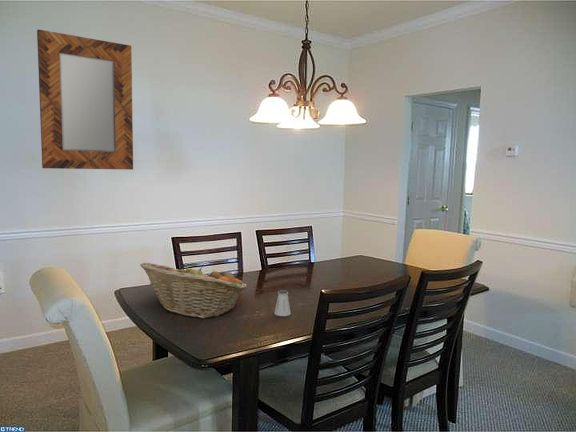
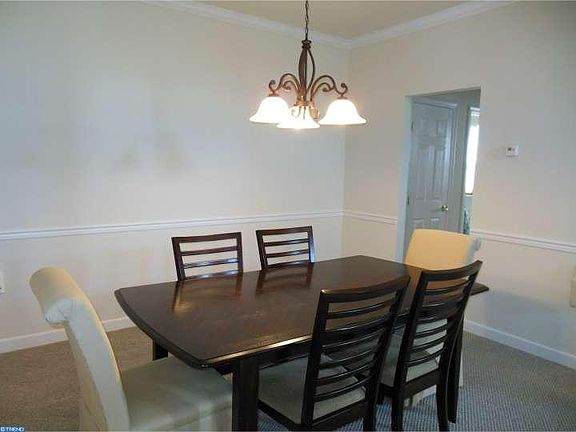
- fruit basket [139,262,248,319]
- saltshaker [273,289,292,317]
- home mirror [36,29,134,171]
